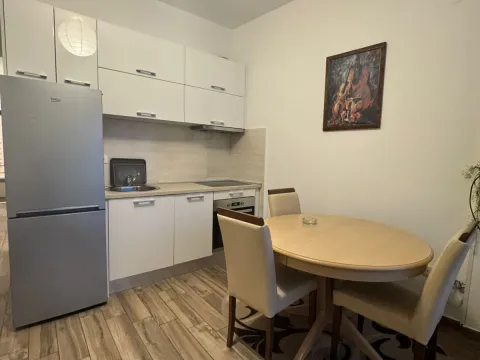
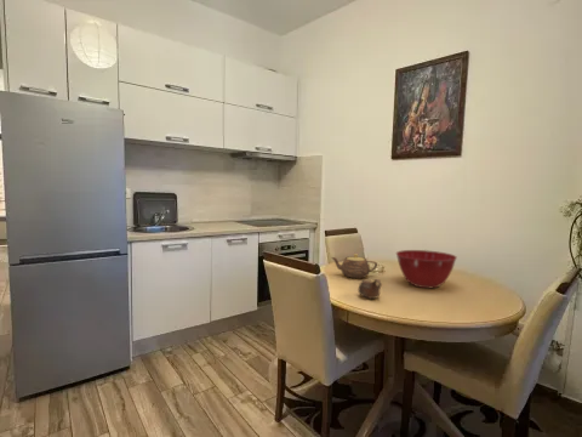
+ teapot [331,252,378,279]
+ mixing bowl [395,249,458,289]
+ cup [356,278,383,300]
